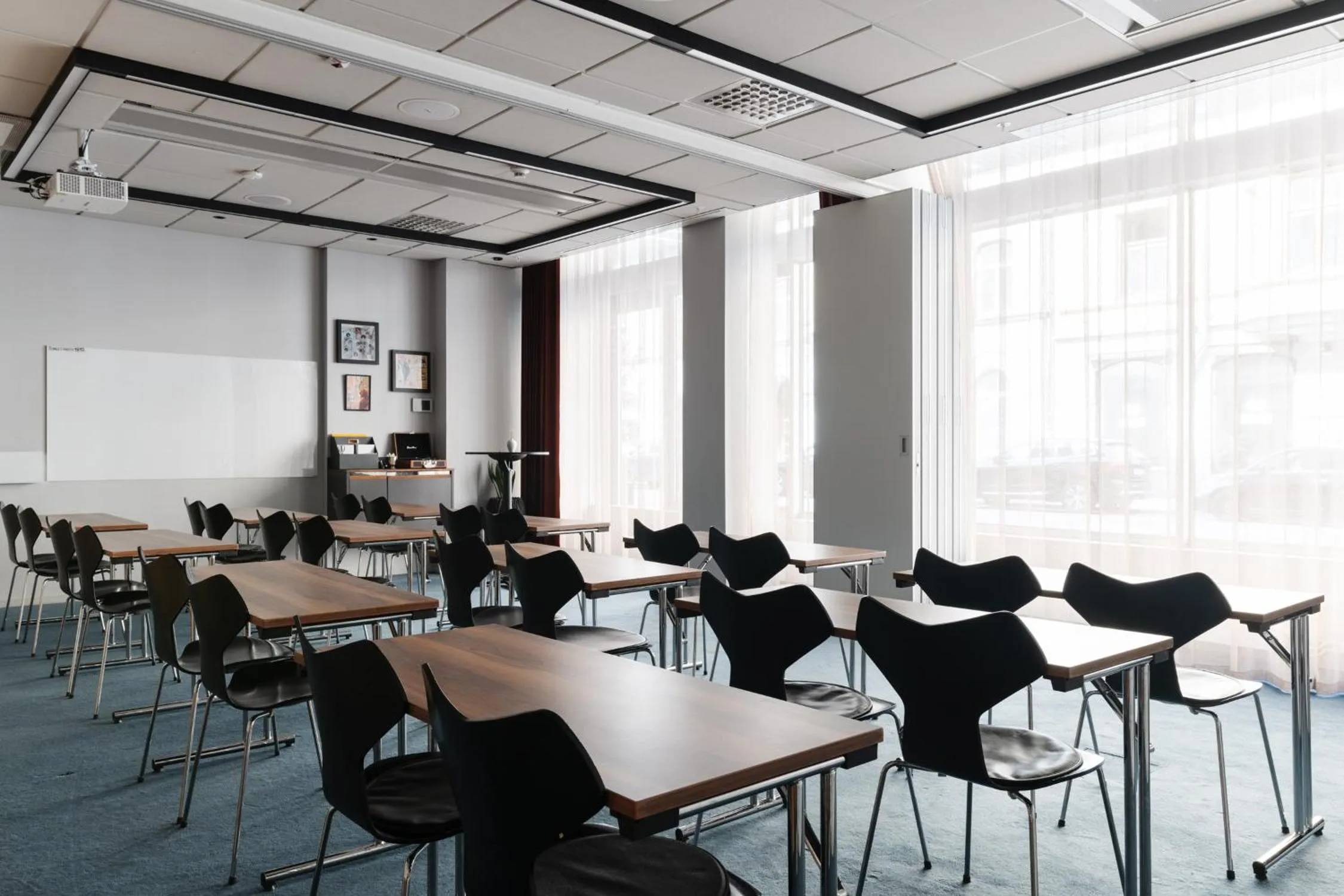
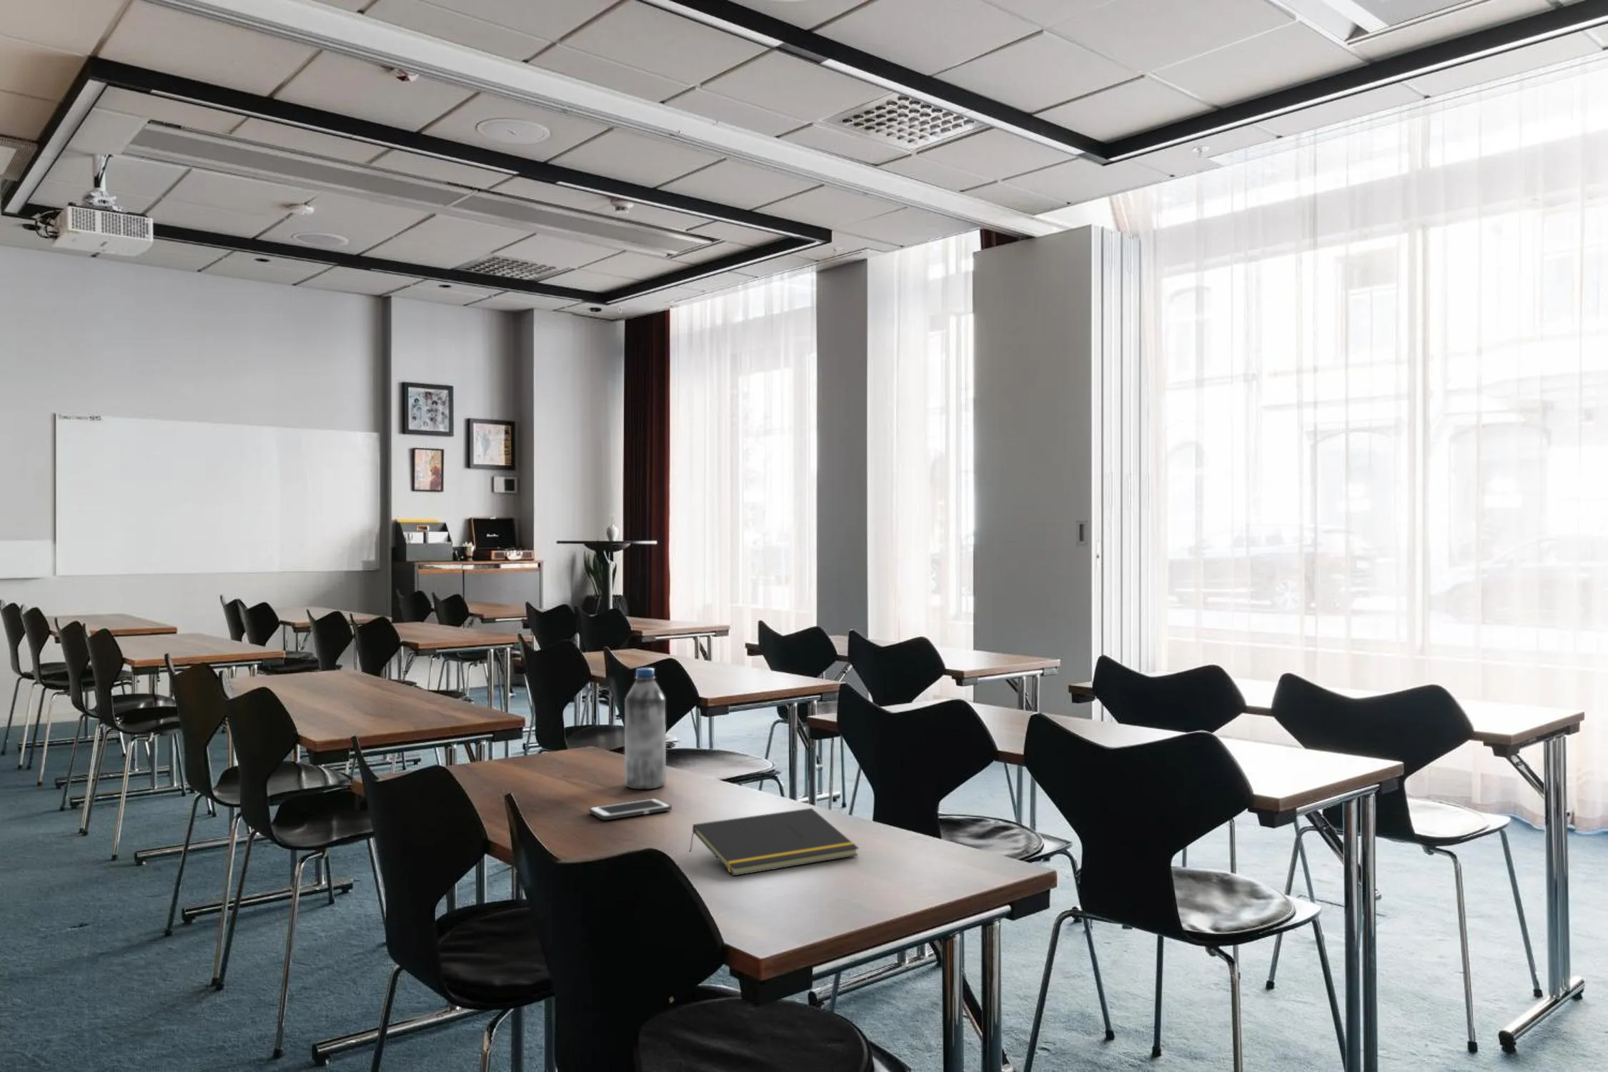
+ notepad [689,808,860,877]
+ water bottle [623,666,666,790]
+ cell phone [589,798,672,821]
